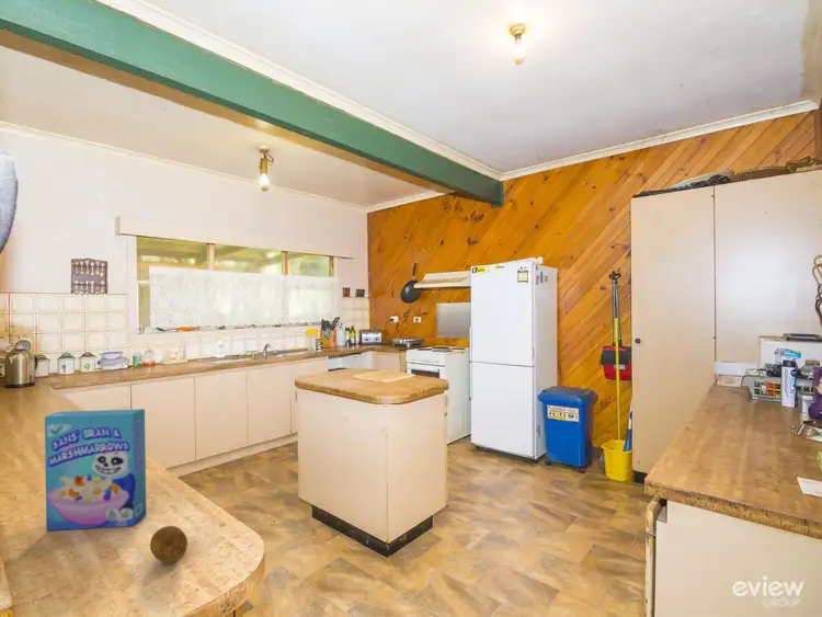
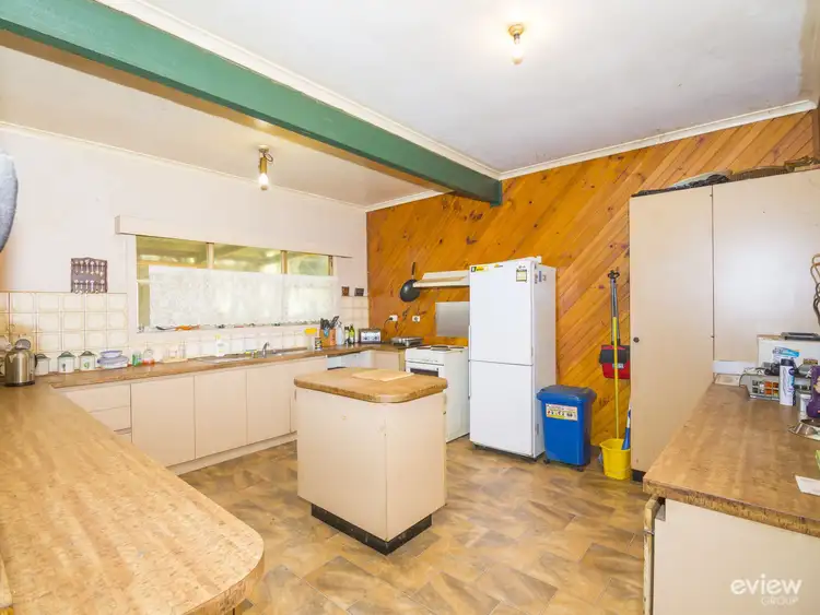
- fruit [149,525,189,564]
- cereal box [44,408,147,532]
